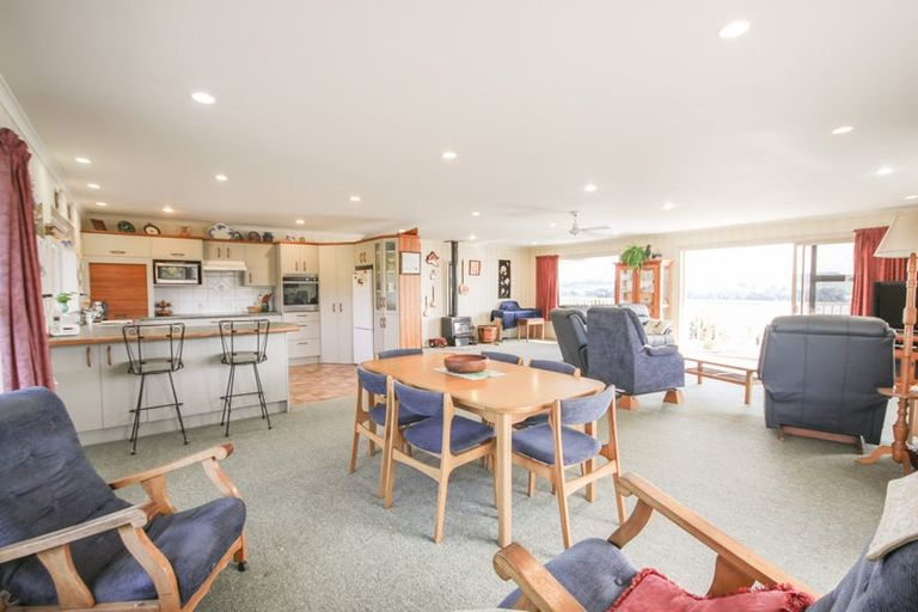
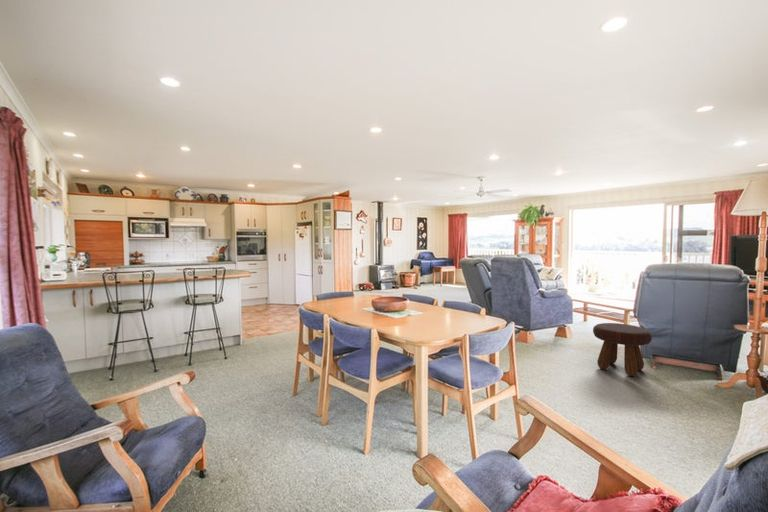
+ footstool [592,322,653,377]
